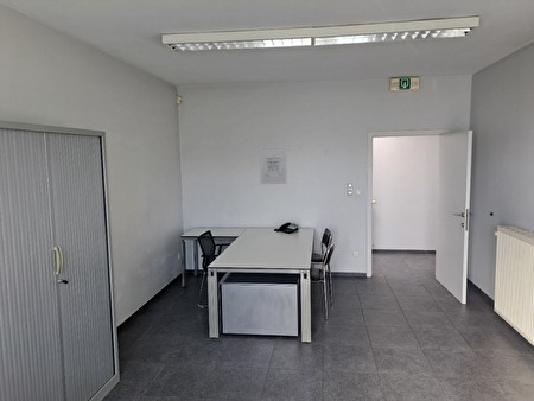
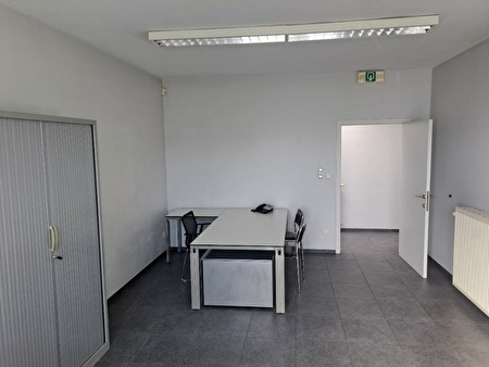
- wall art [259,145,288,185]
